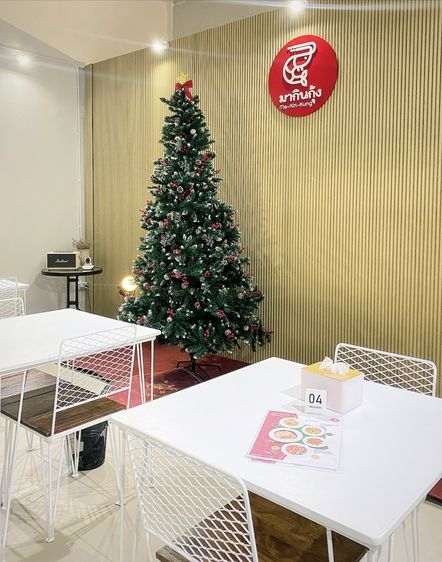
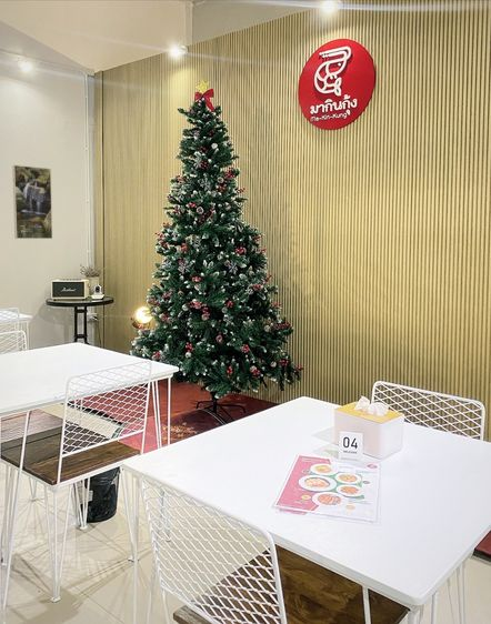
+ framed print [11,164,53,240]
